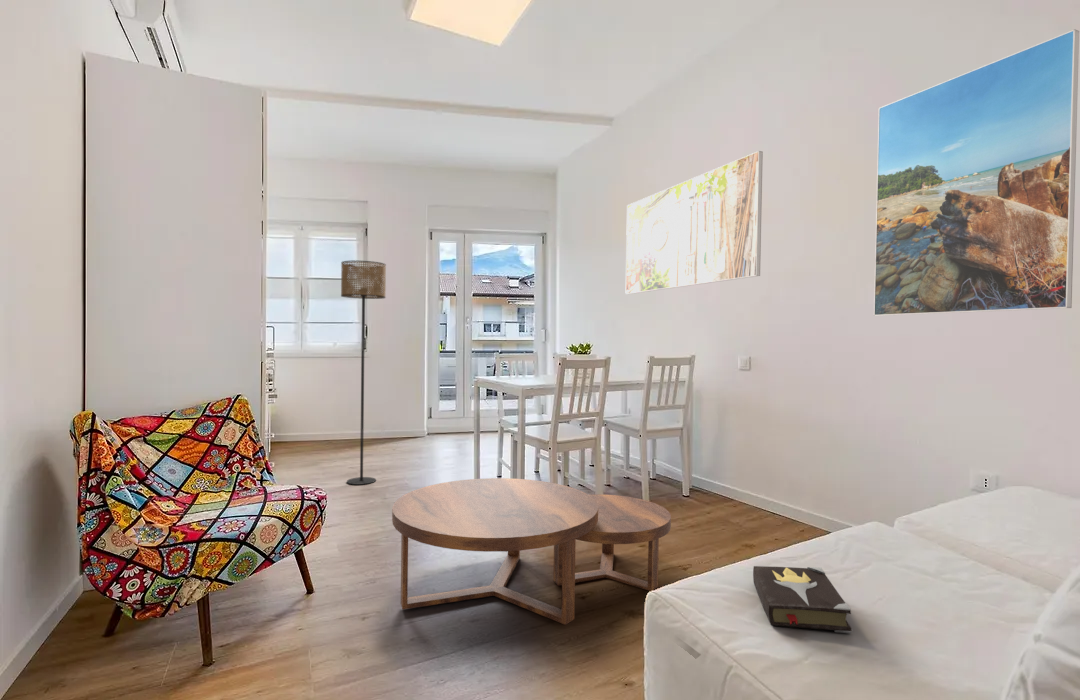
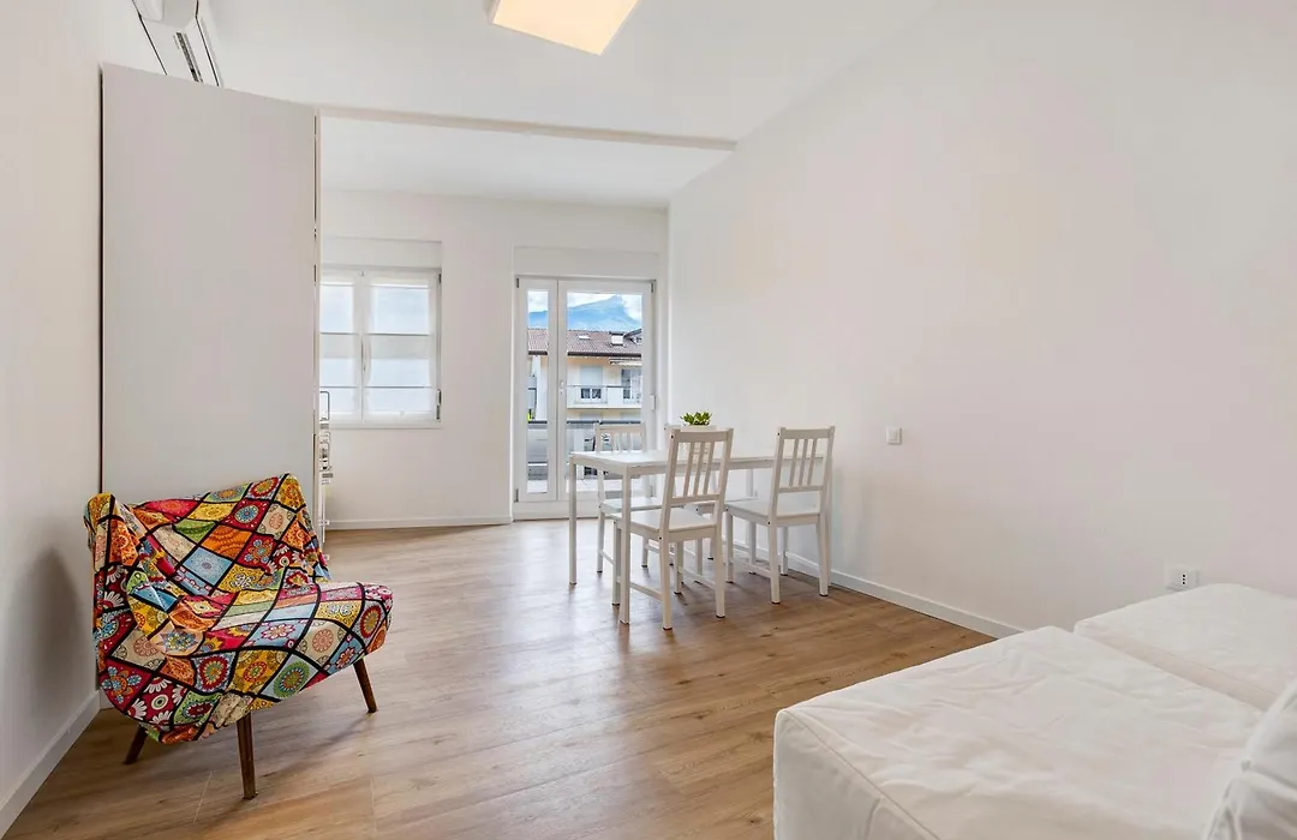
- coffee table [391,477,672,626]
- hardback book [752,565,852,634]
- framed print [625,150,764,295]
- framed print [873,28,1080,317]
- floor lamp [340,259,387,486]
